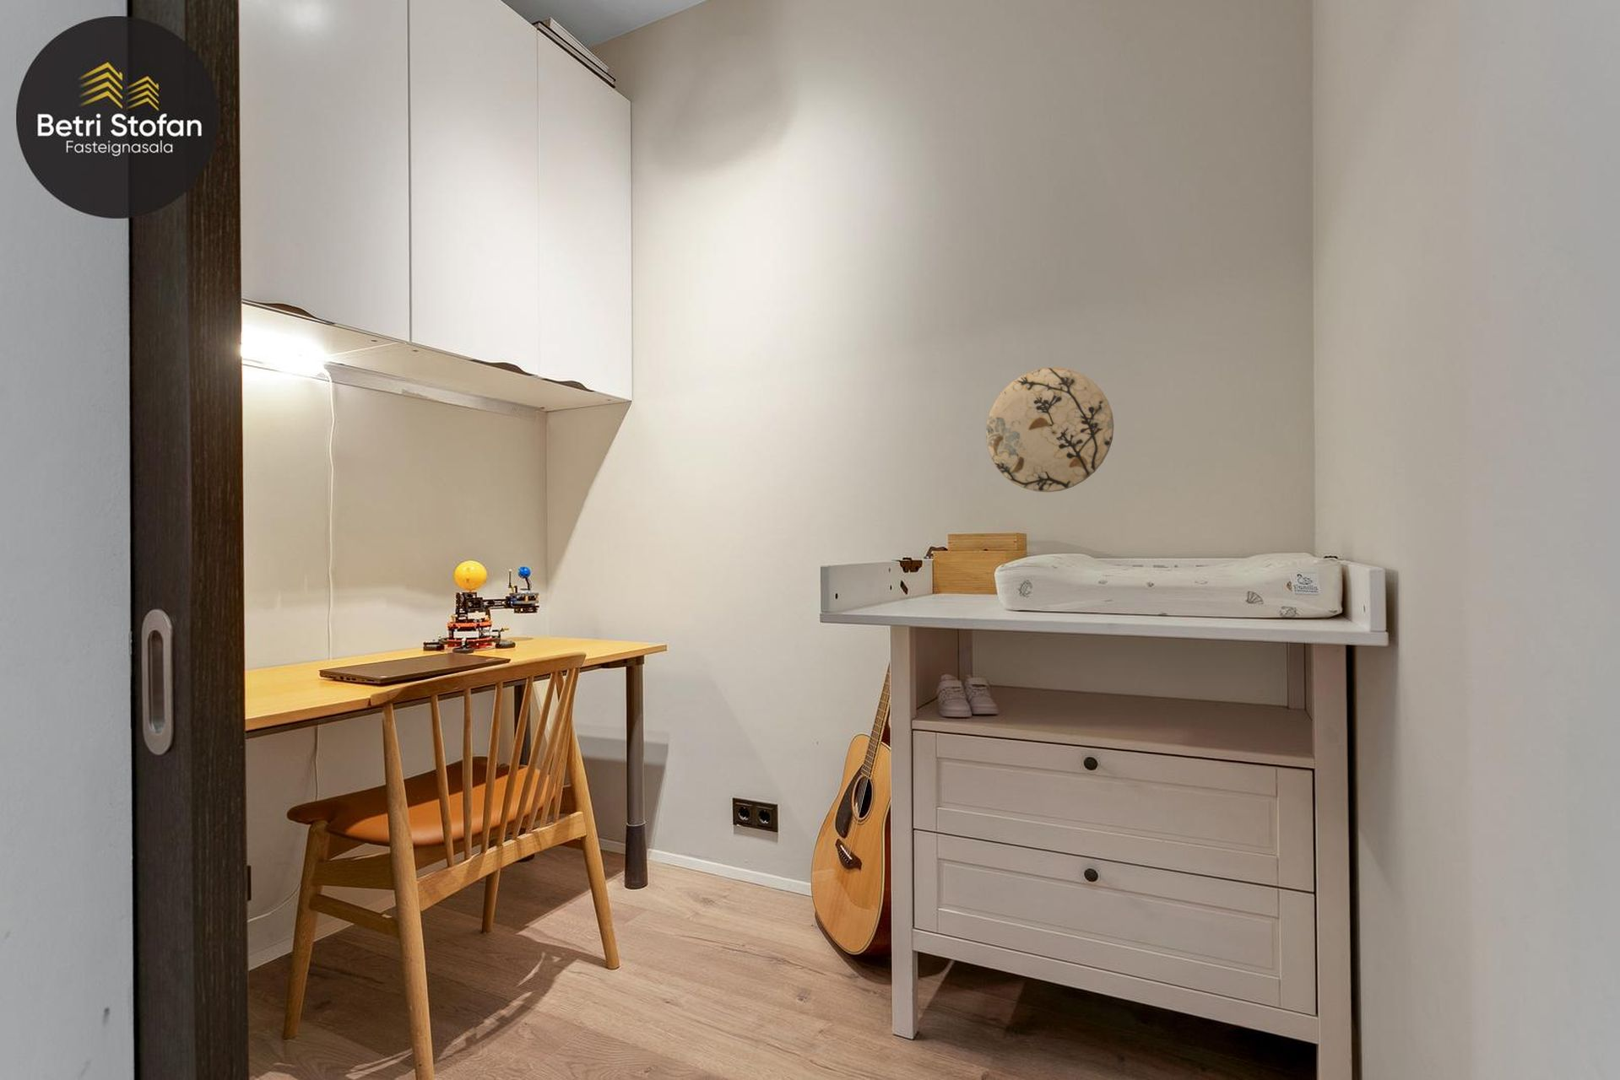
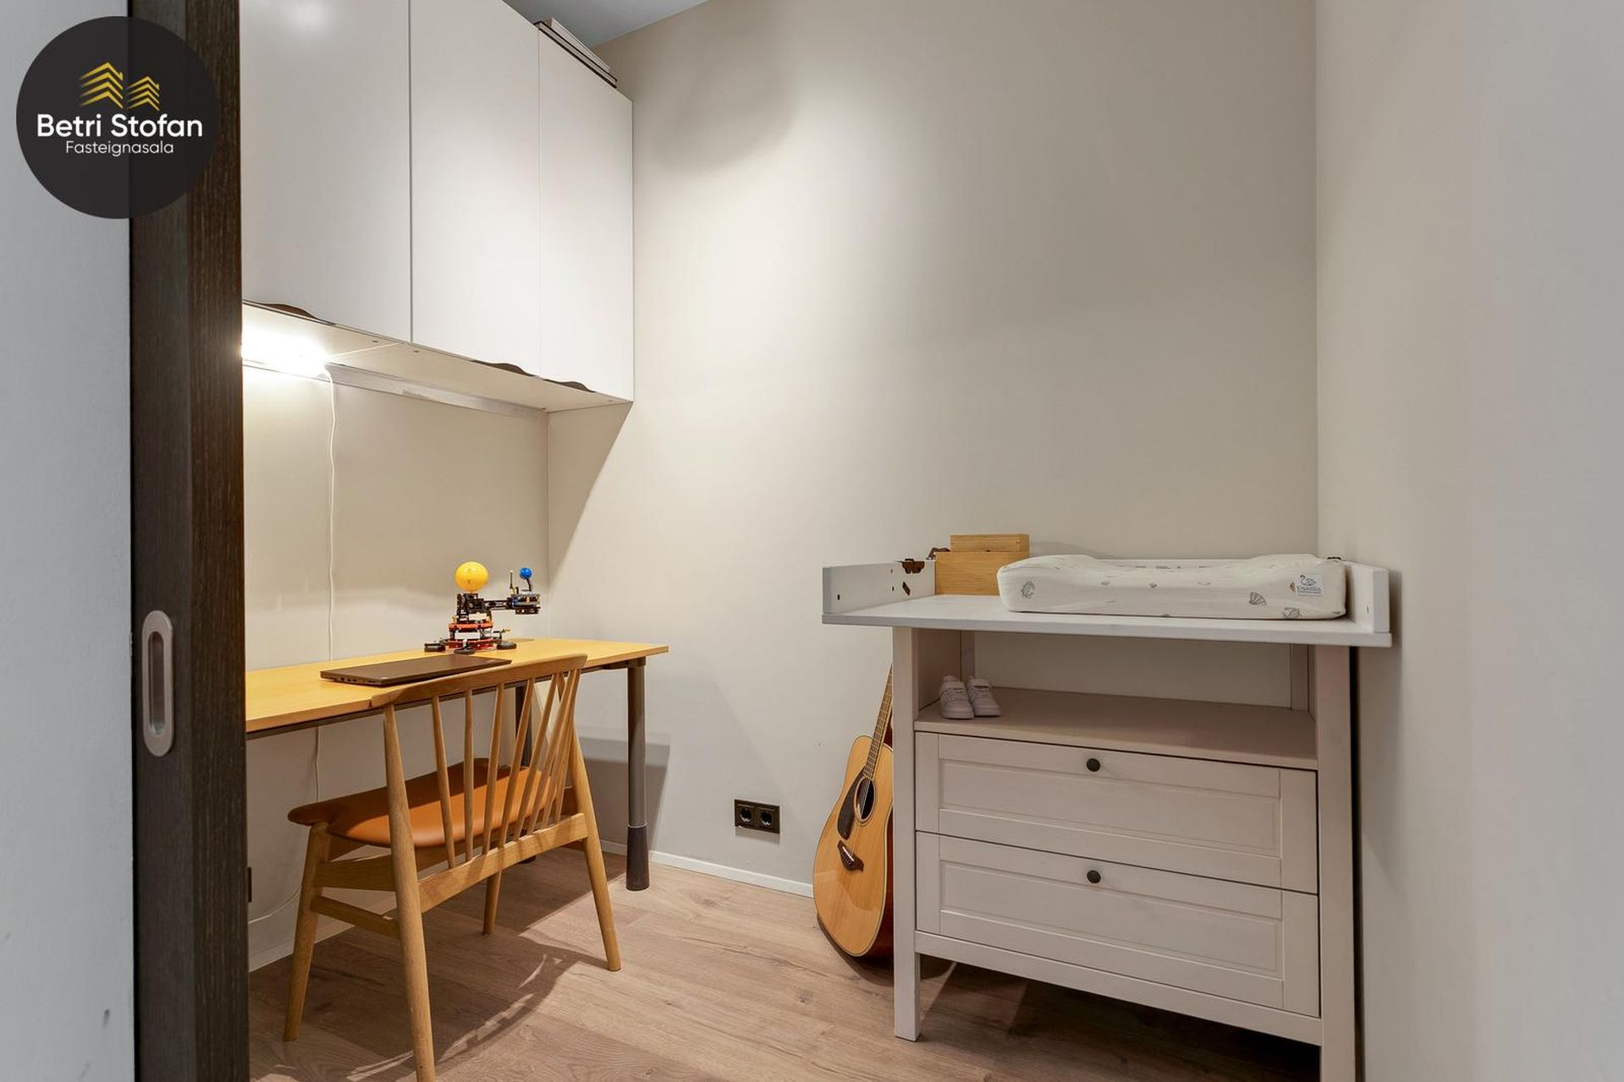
- decorative plate [985,366,1114,493]
